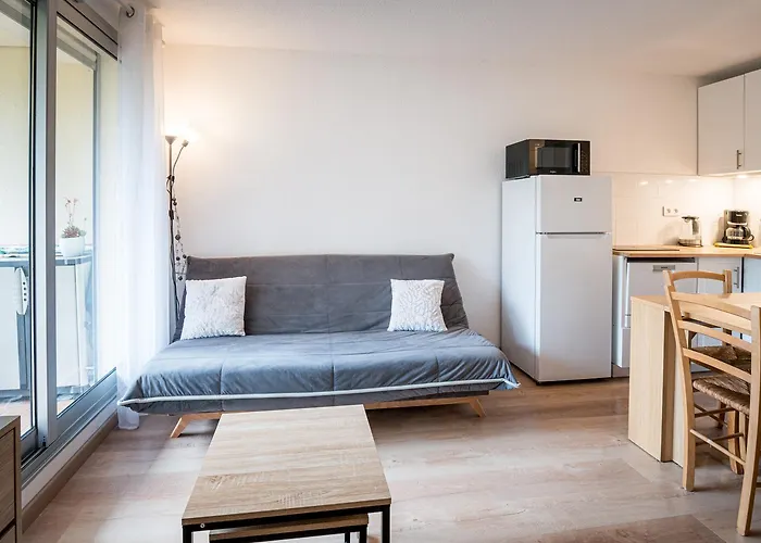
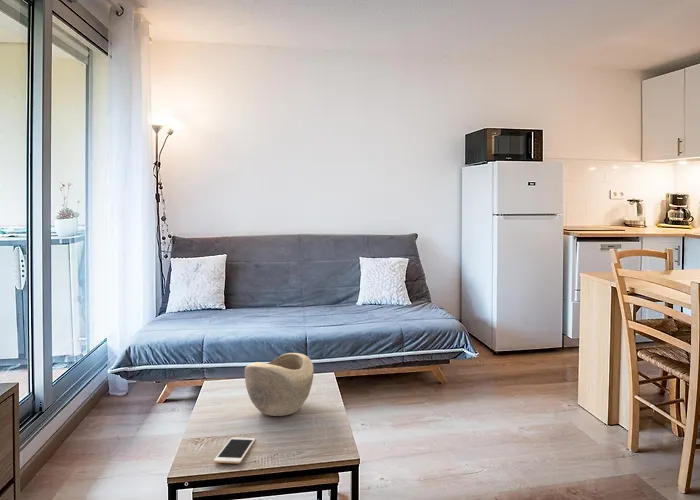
+ cell phone [213,436,256,464]
+ decorative bowl [244,352,315,417]
